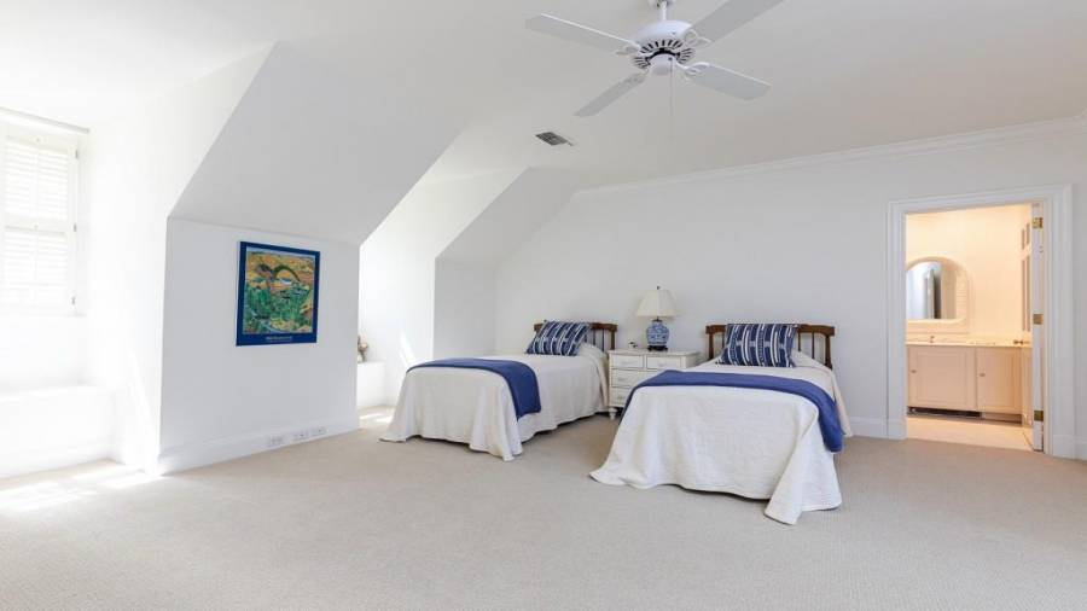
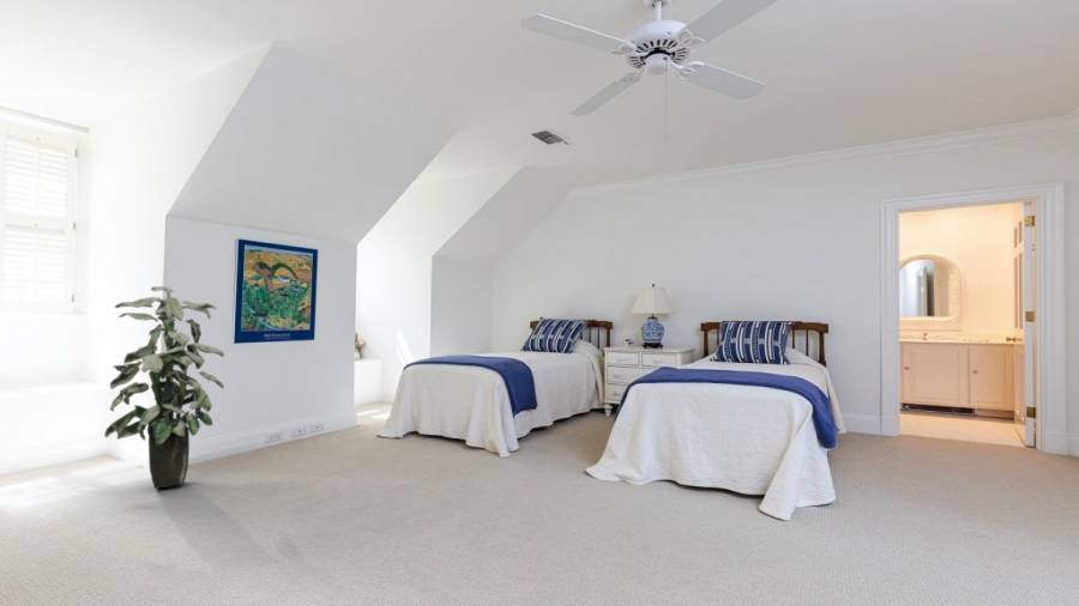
+ indoor plant [103,285,225,490]
